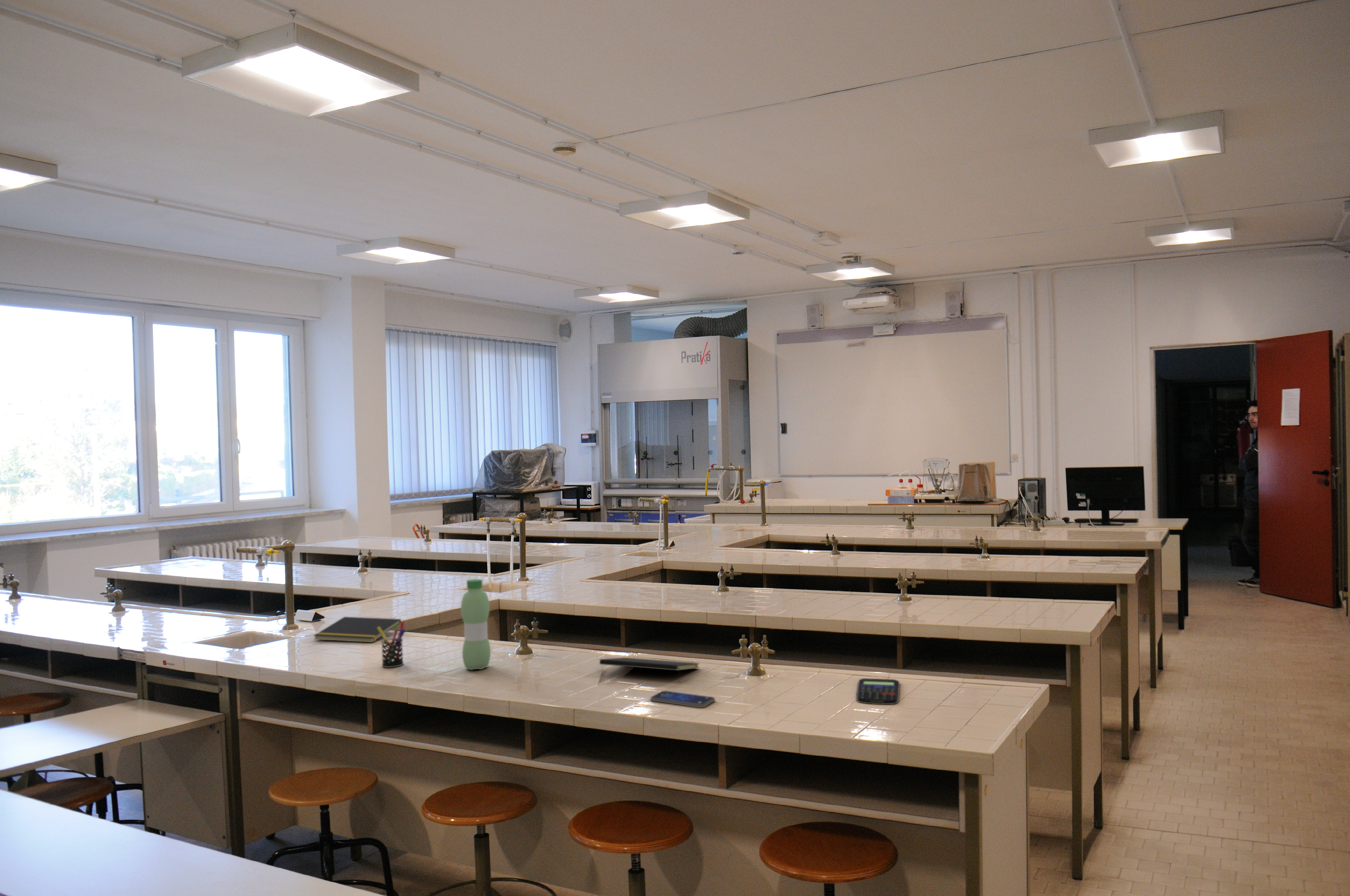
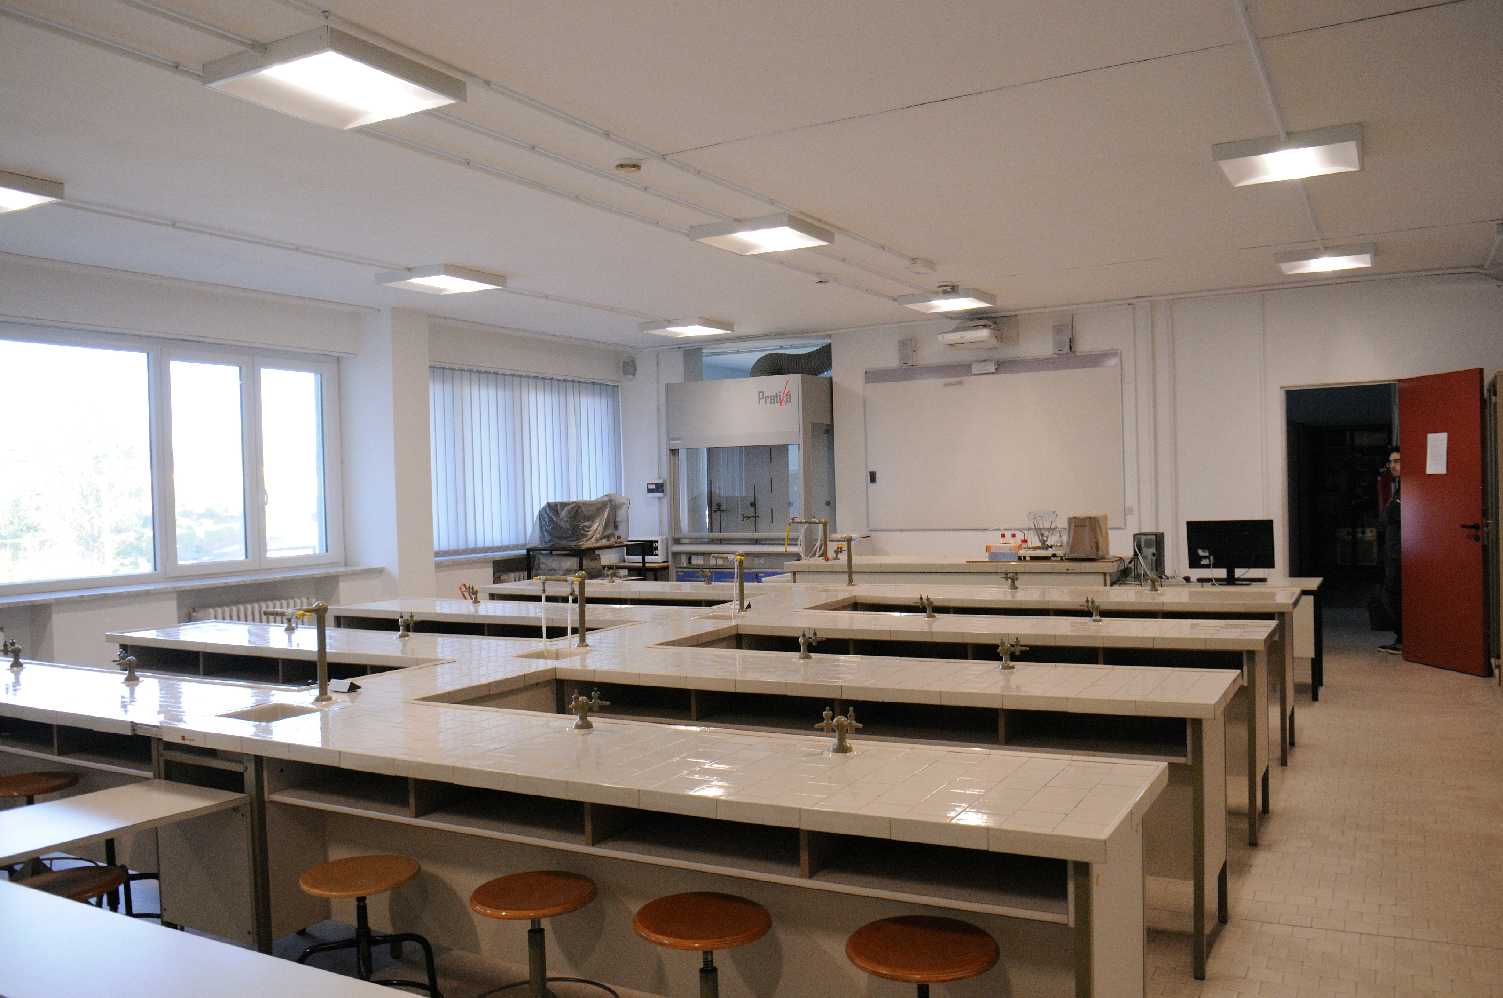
- water bottle [460,579,491,670]
- smartphone [650,690,716,708]
- notepad [313,616,401,643]
- pen holder [377,622,406,668]
- calculator [856,678,900,705]
- notepad [599,657,700,683]
